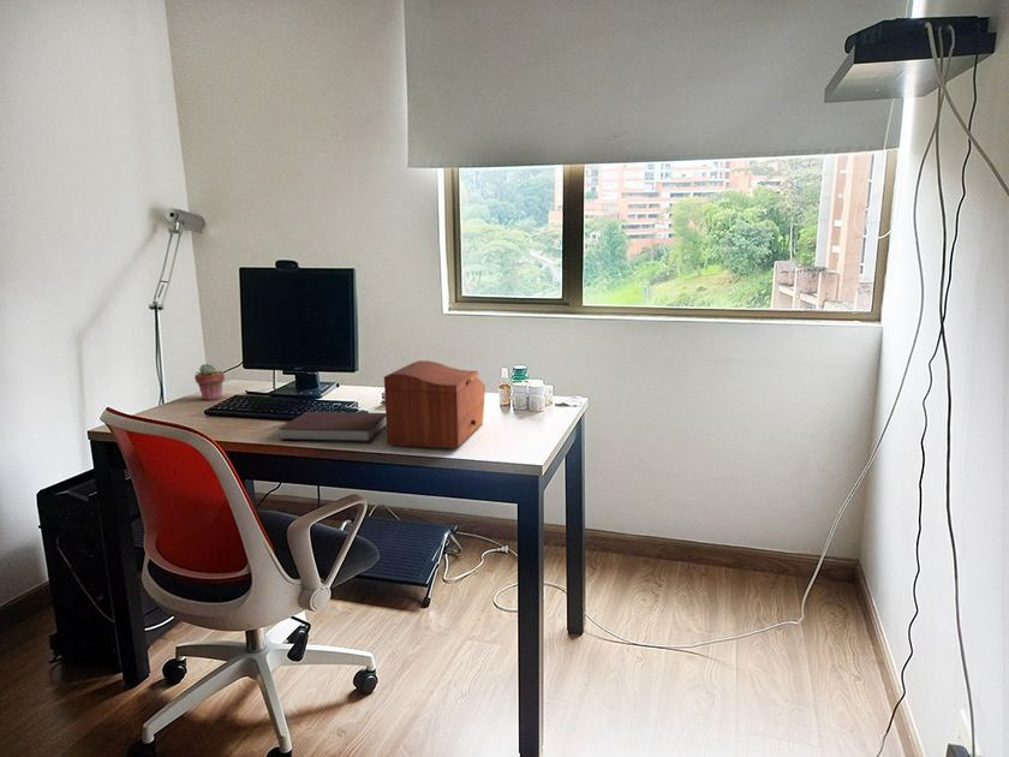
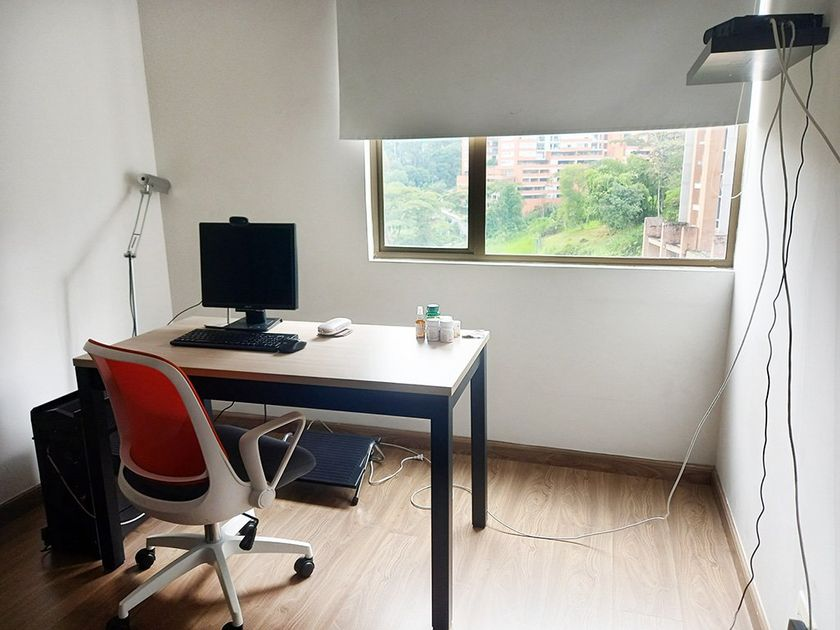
- potted succulent [193,363,226,401]
- notebook [277,411,387,442]
- sewing box [383,359,486,449]
